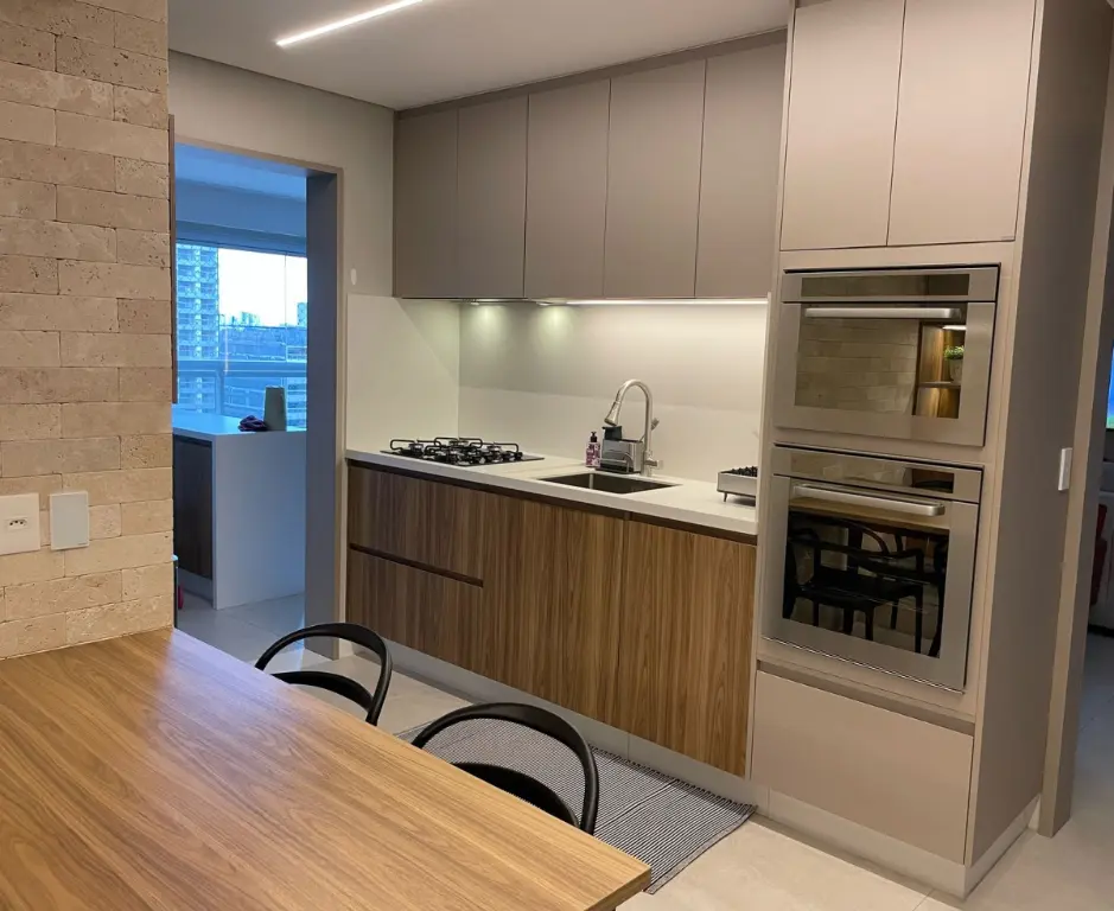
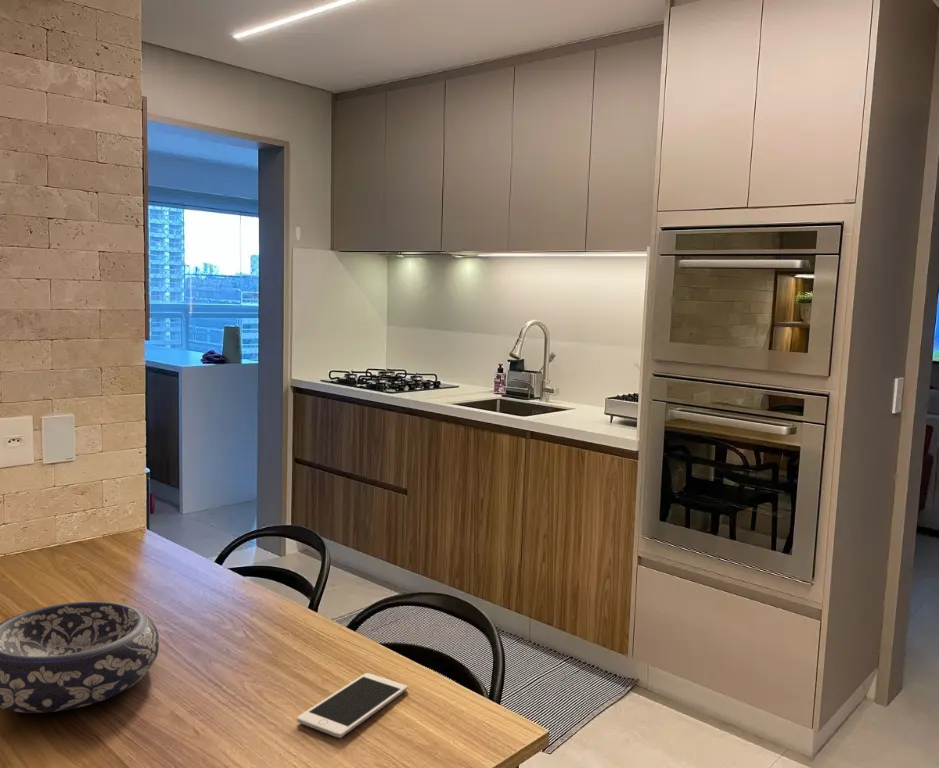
+ decorative bowl [0,600,160,714]
+ cell phone [296,672,408,739]
